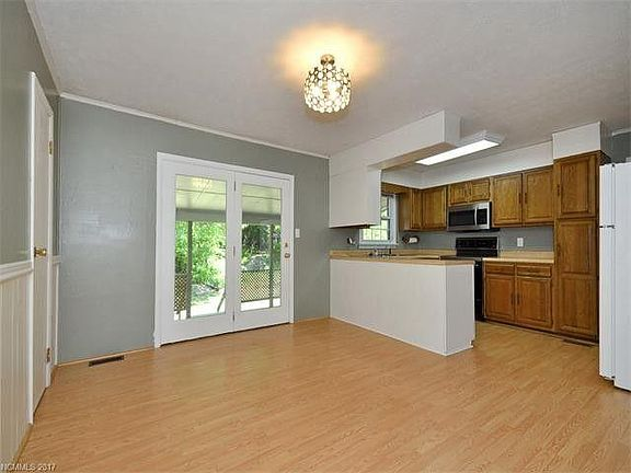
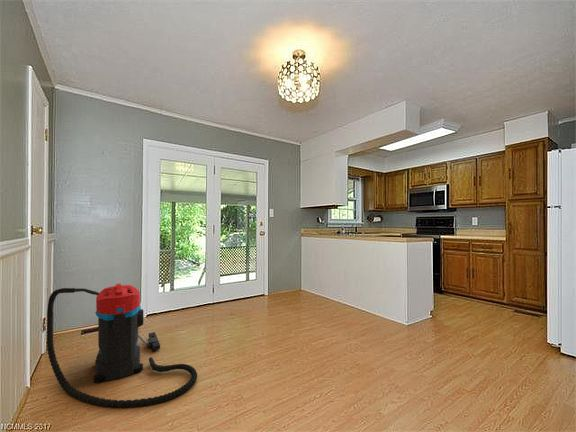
+ vacuum cleaner [45,283,198,409]
